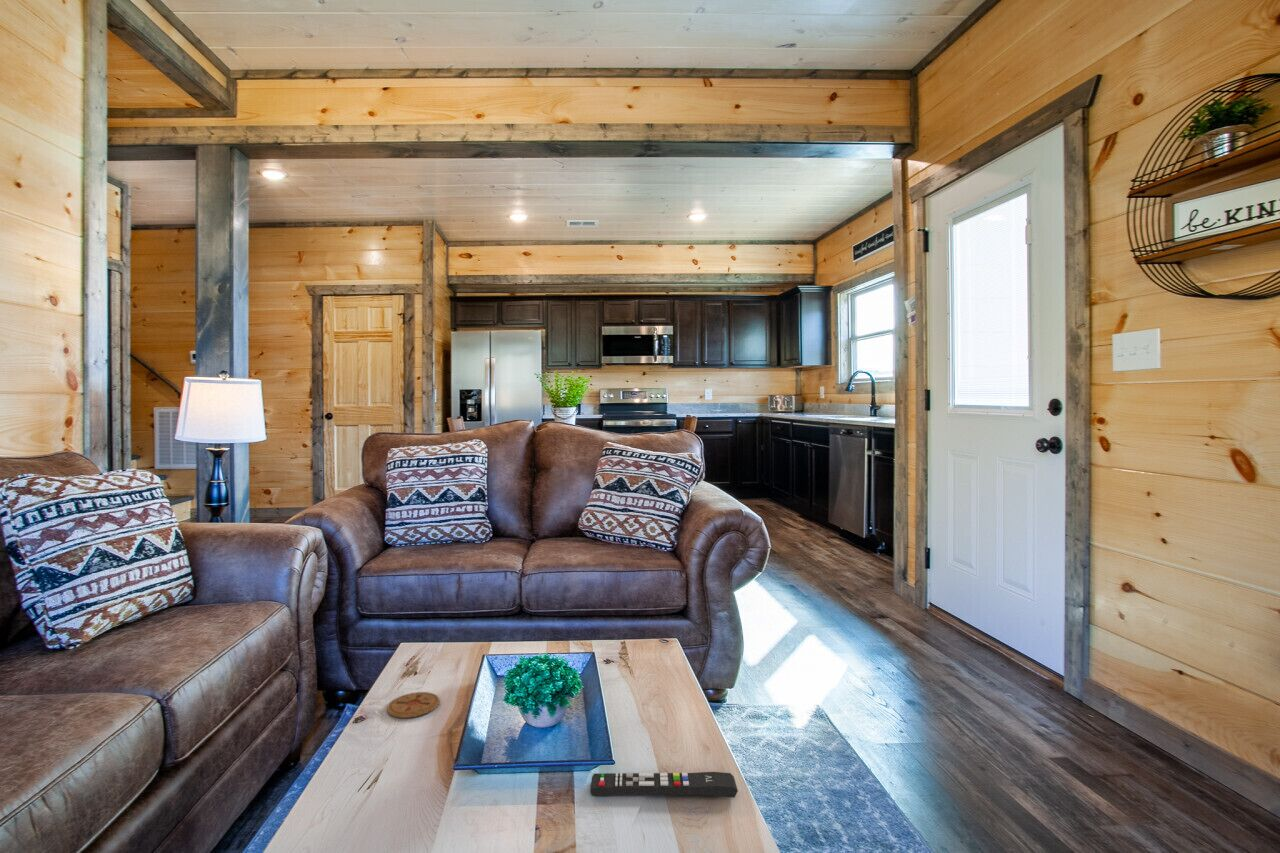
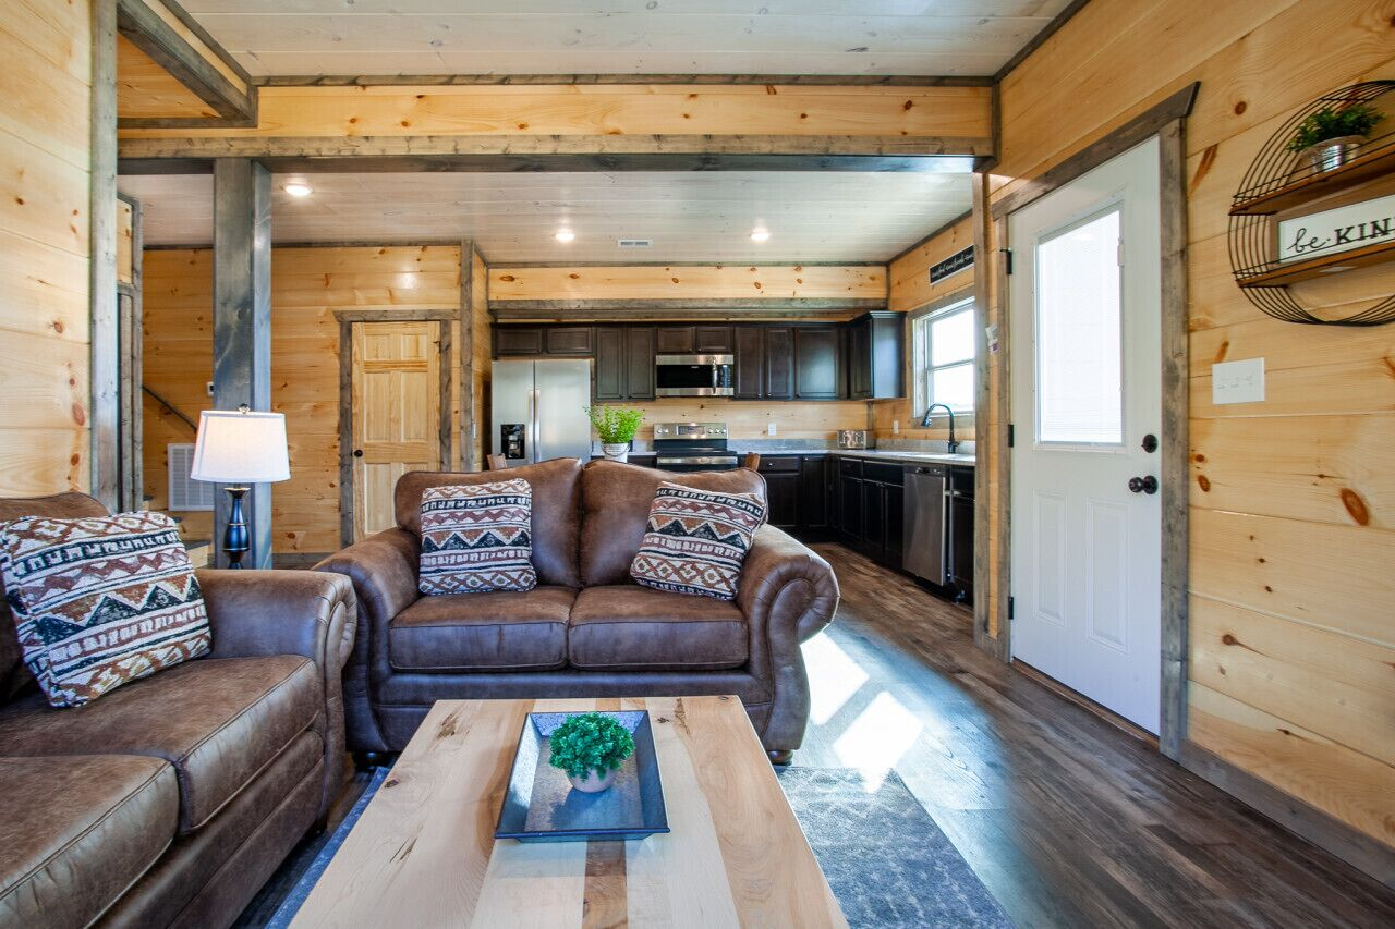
- coaster [386,691,440,719]
- remote control [589,771,739,799]
